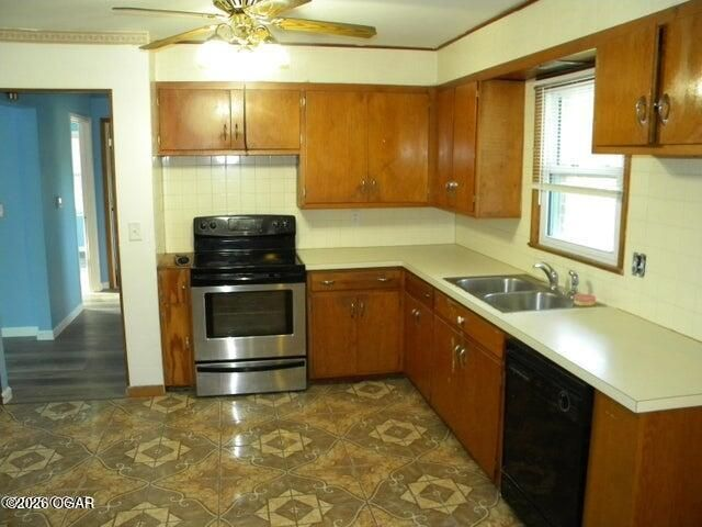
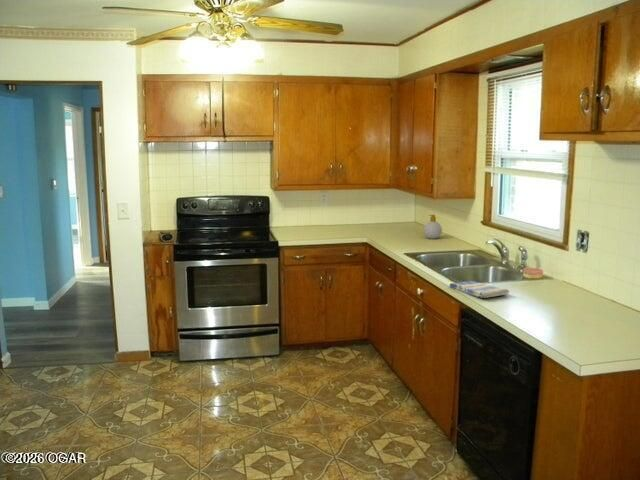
+ dish towel [449,280,510,299]
+ soap bottle [423,214,443,240]
